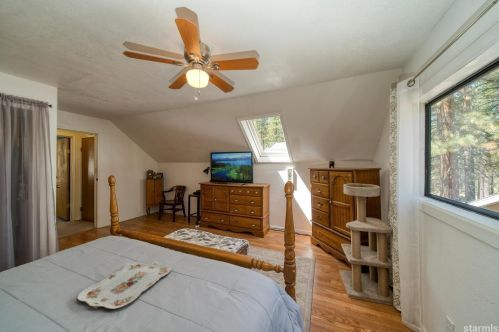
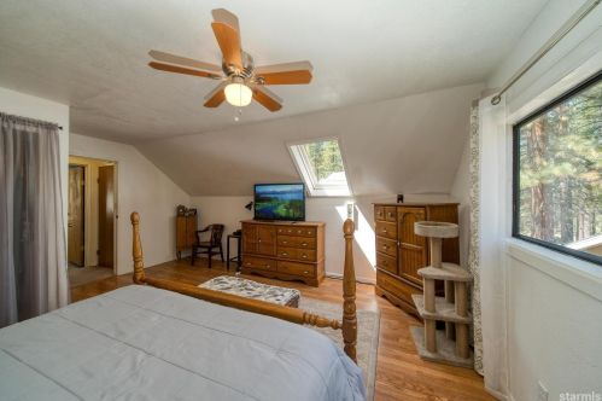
- serving tray [77,260,173,310]
